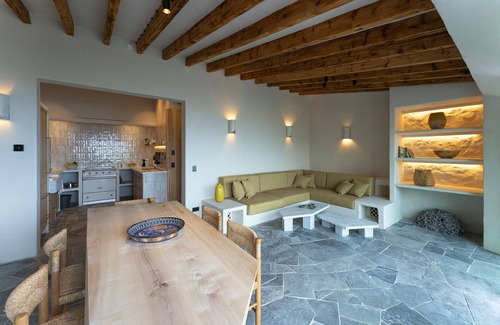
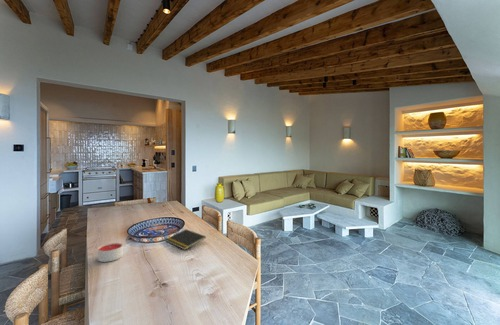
+ notepad [165,228,207,251]
+ candle [97,242,123,263]
